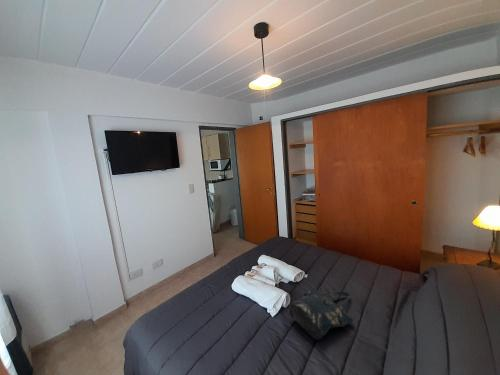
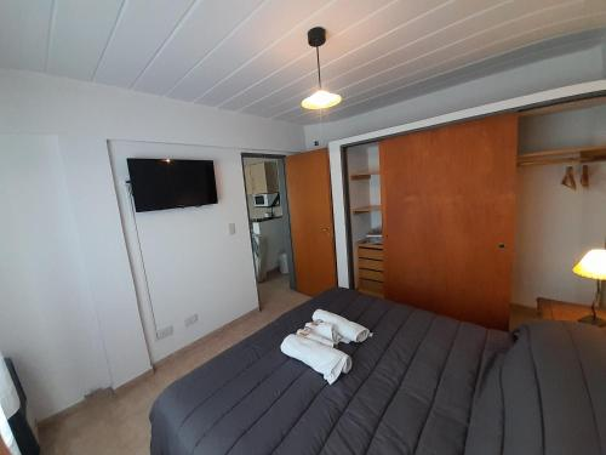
- tote bag [288,288,354,341]
